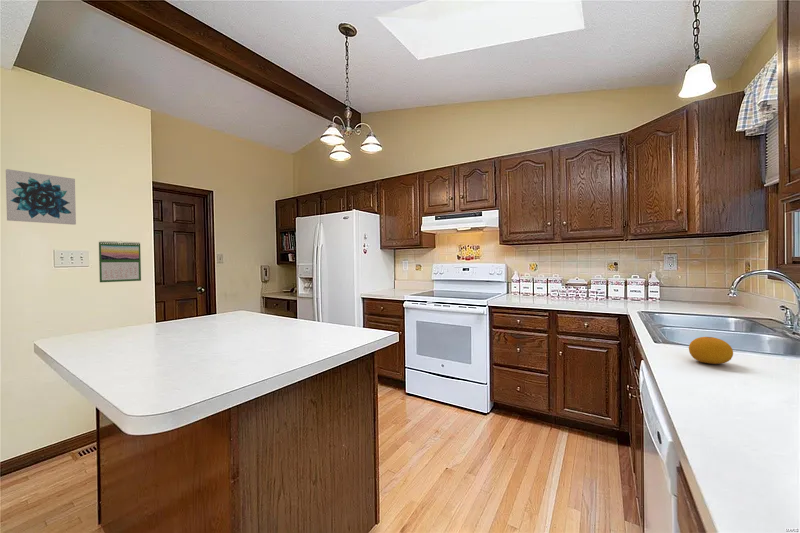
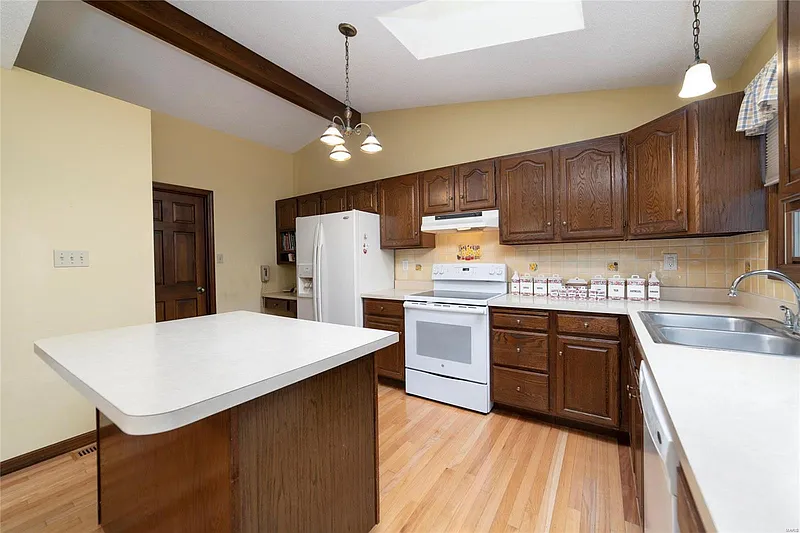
- calendar [98,240,142,283]
- fruit [688,336,734,365]
- wall art [5,168,77,226]
